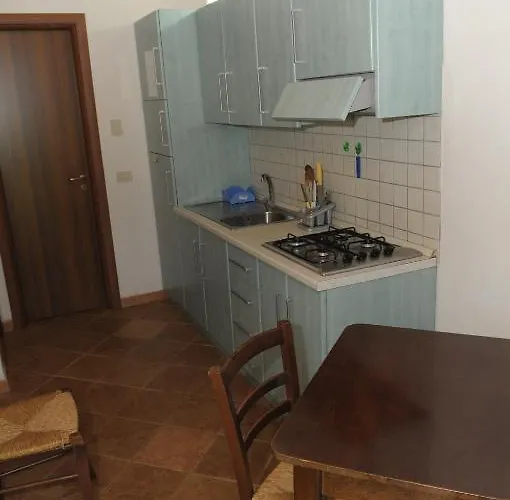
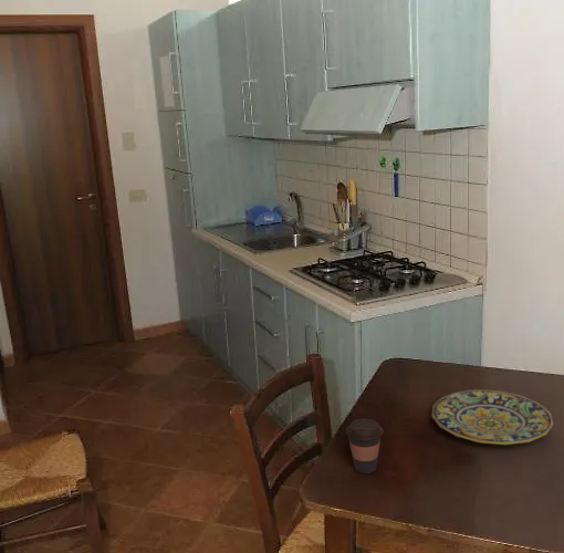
+ plate [431,388,554,446]
+ coffee cup [345,418,384,474]
